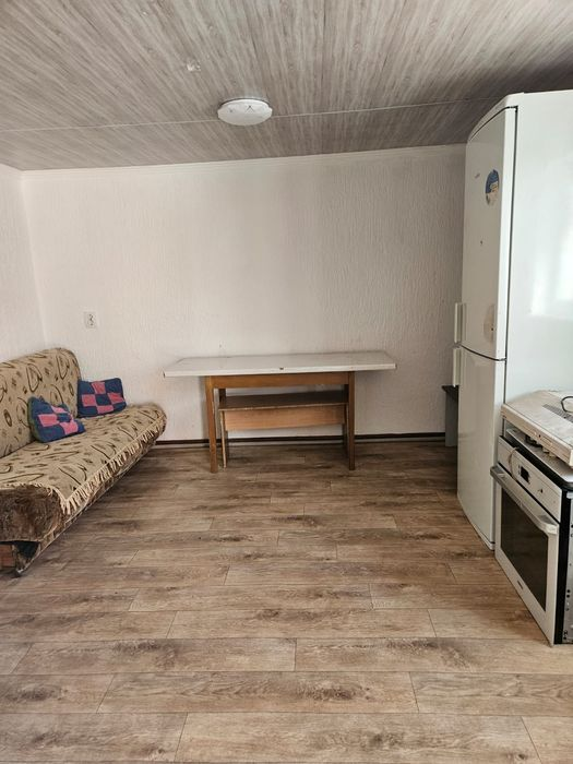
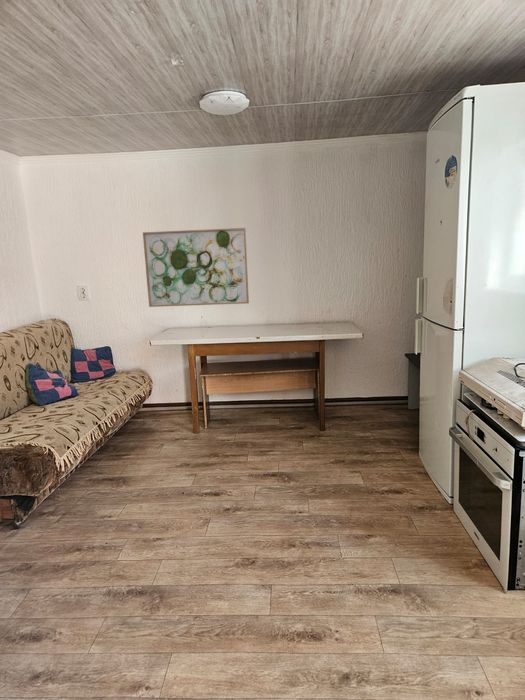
+ wall art [142,227,250,308]
